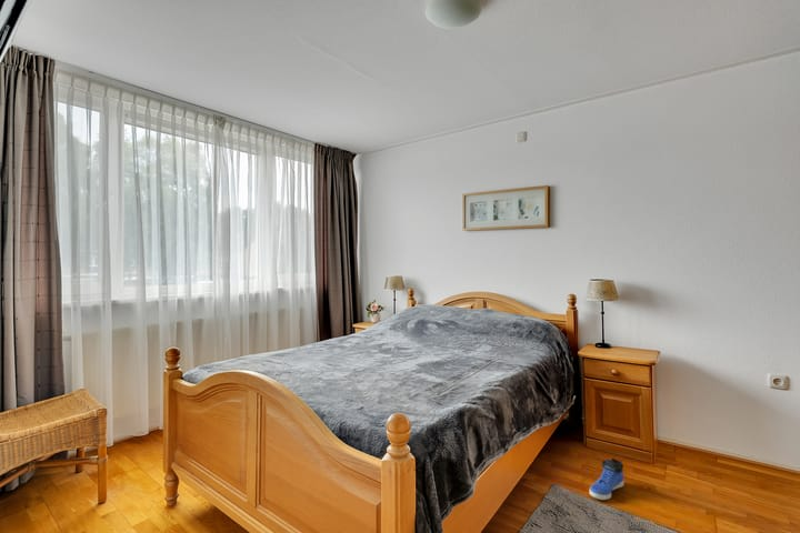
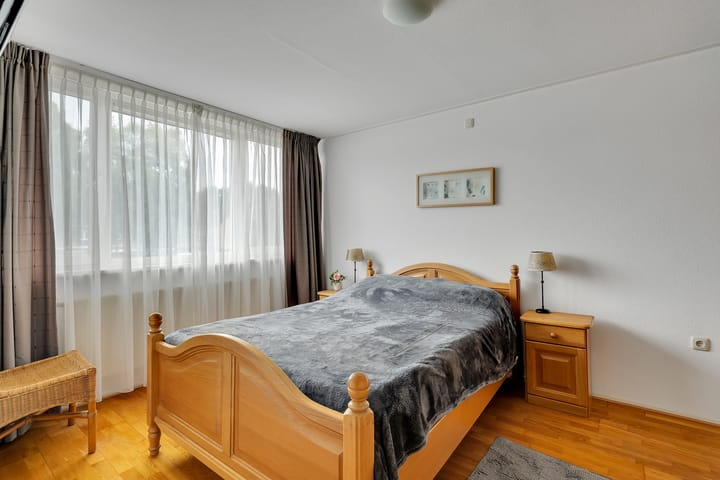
- sneaker [589,457,626,501]
